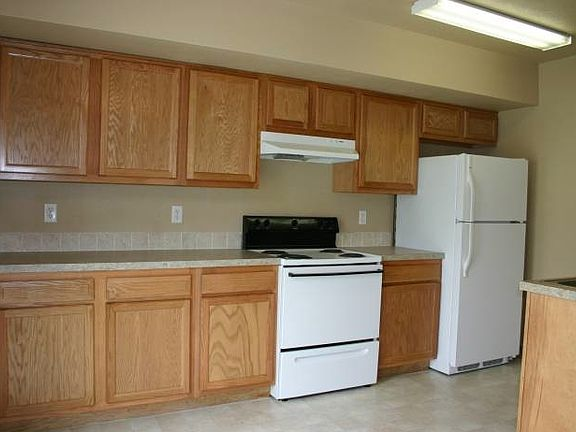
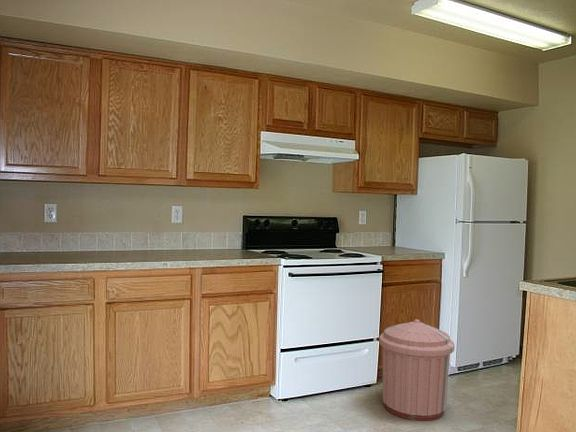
+ trash can [378,318,455,422]
